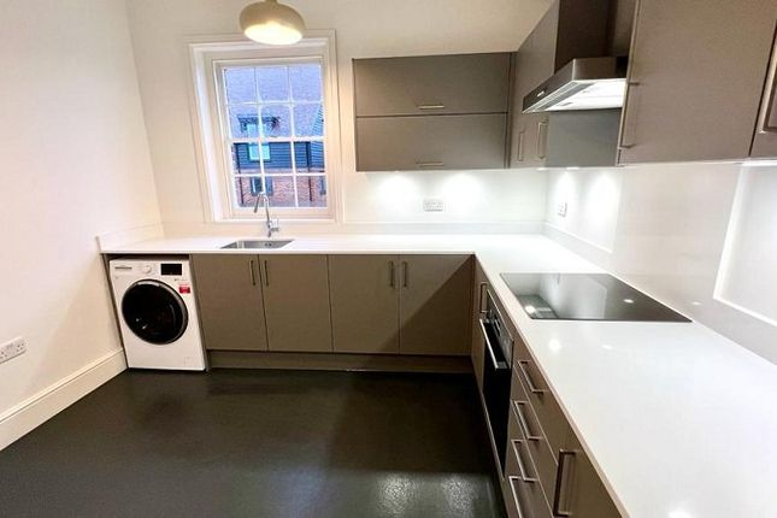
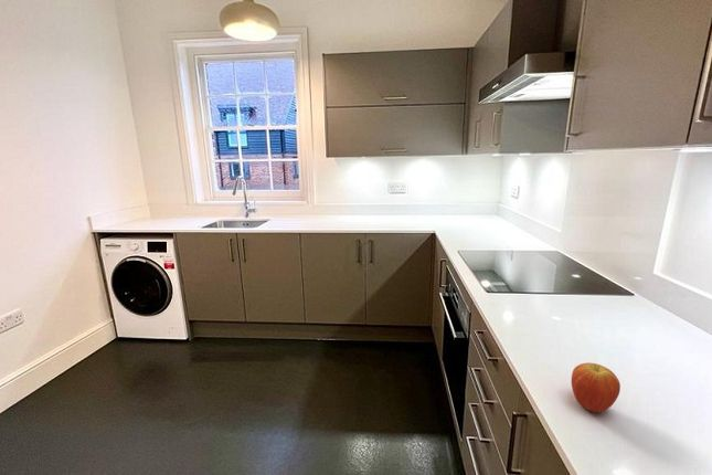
+ fruit [571,361,621,413]
